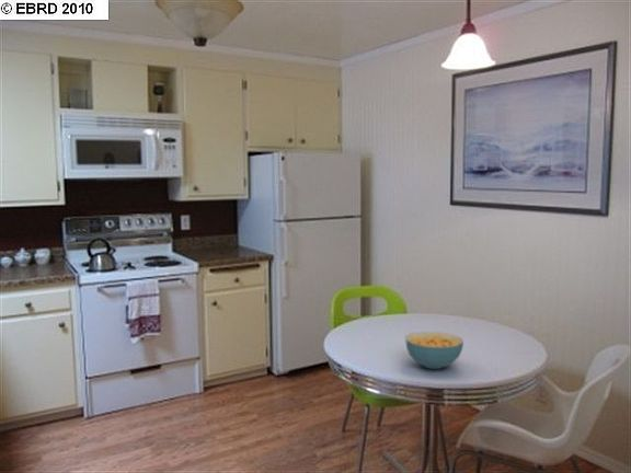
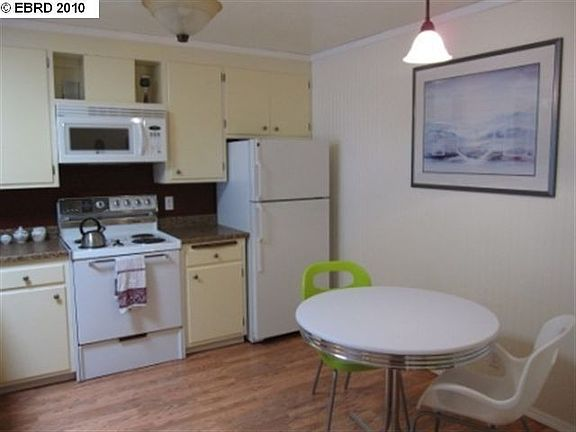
- cereal bowl [404,331,464,370]
